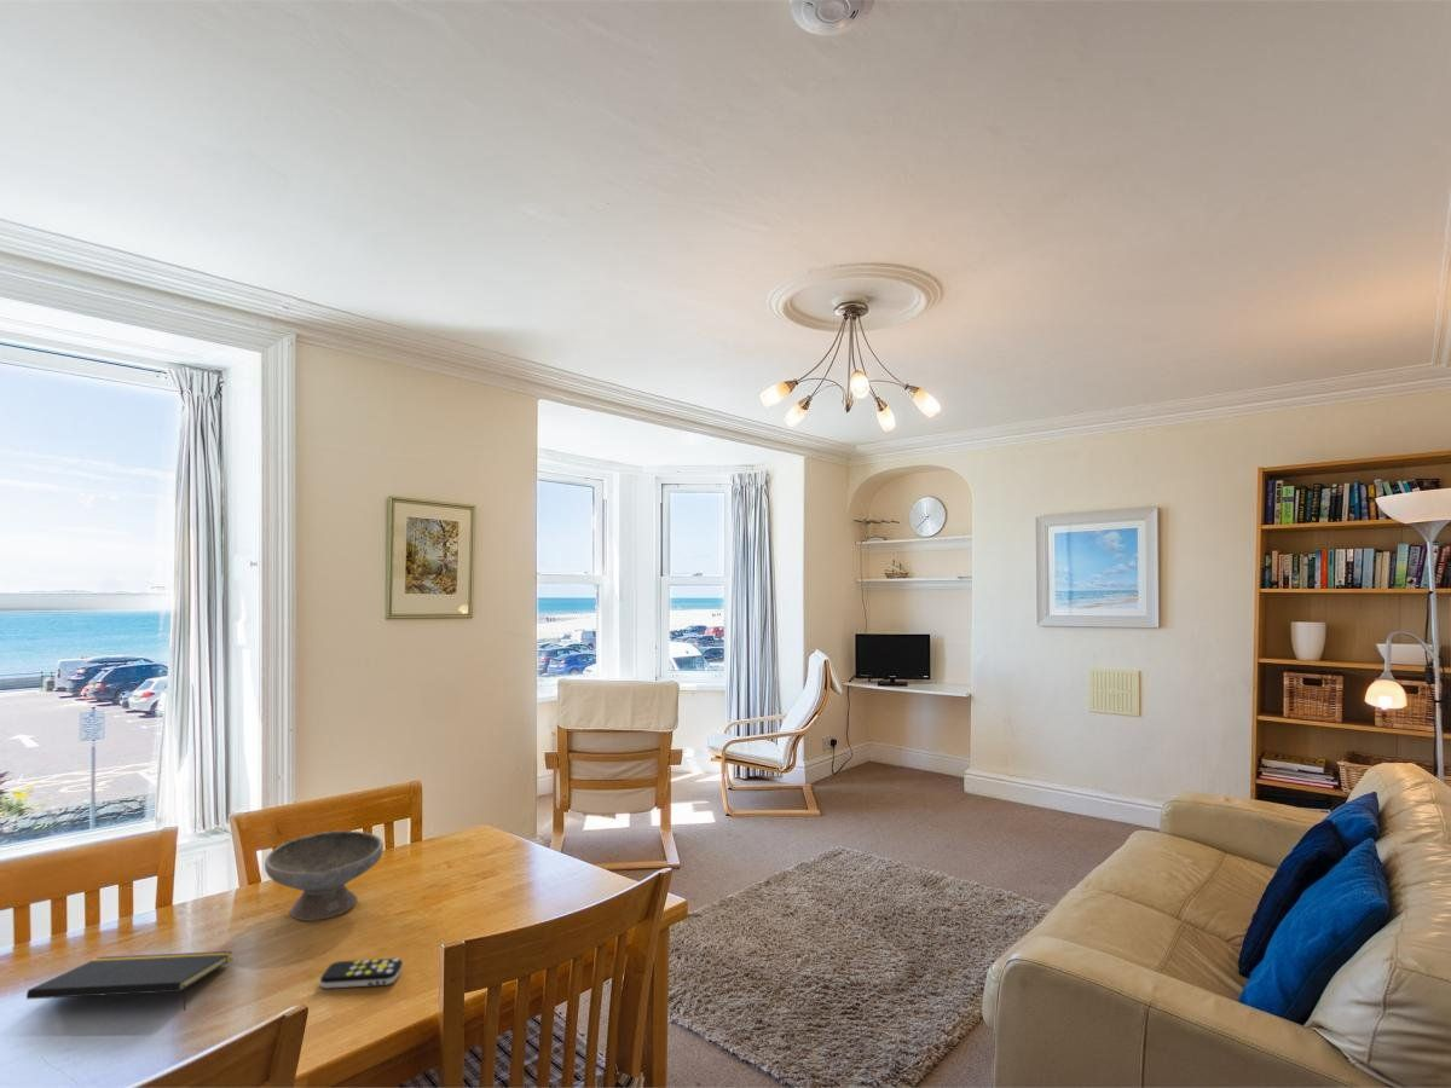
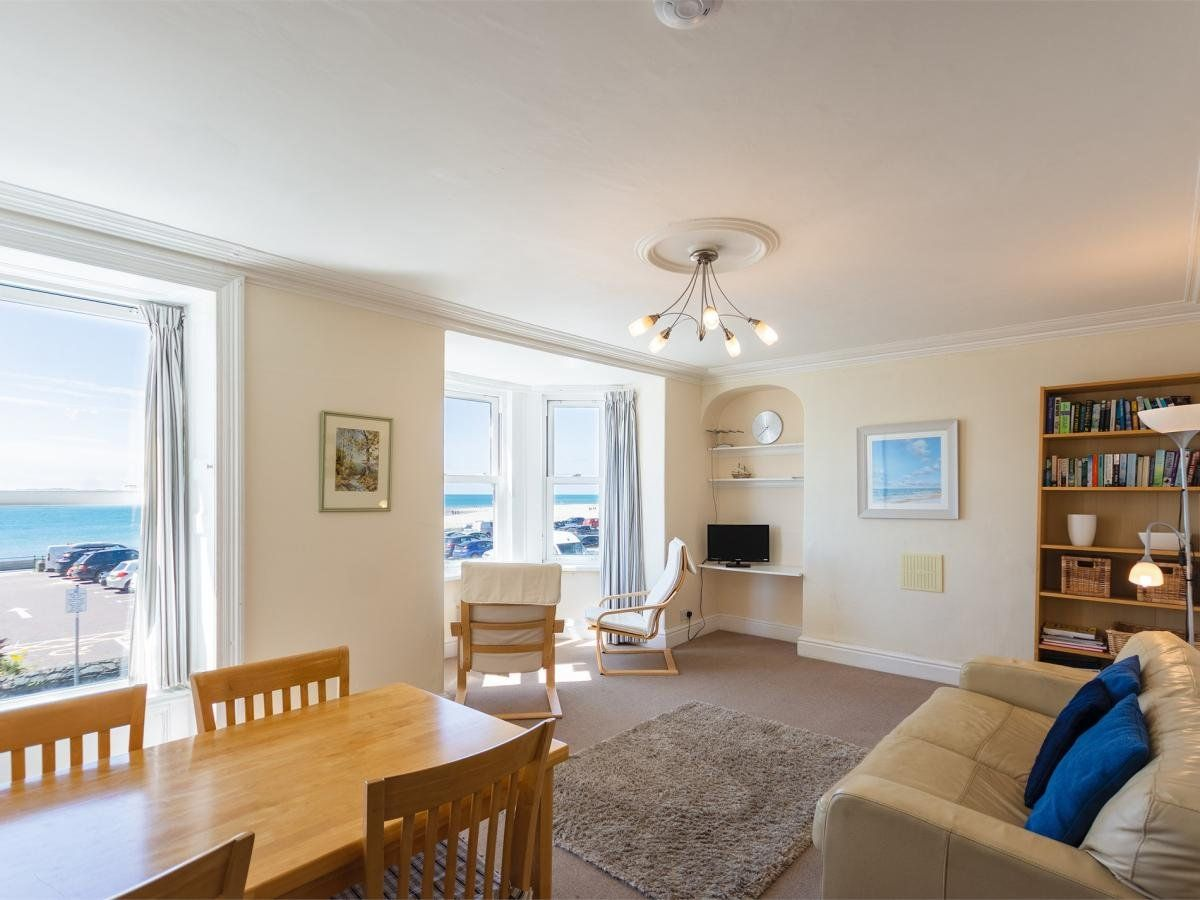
- bowl [264,829,385,922]
- remote control [319,957,404,989]
- notepad [25,950,235,1011]
